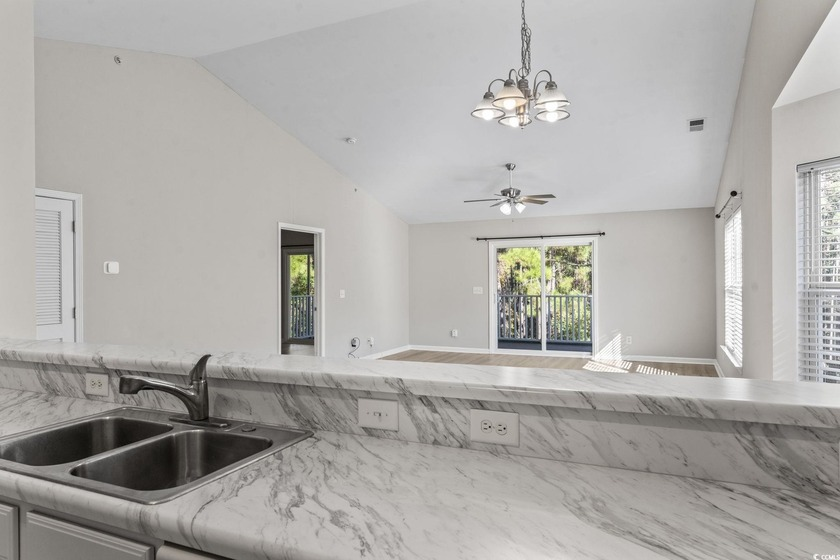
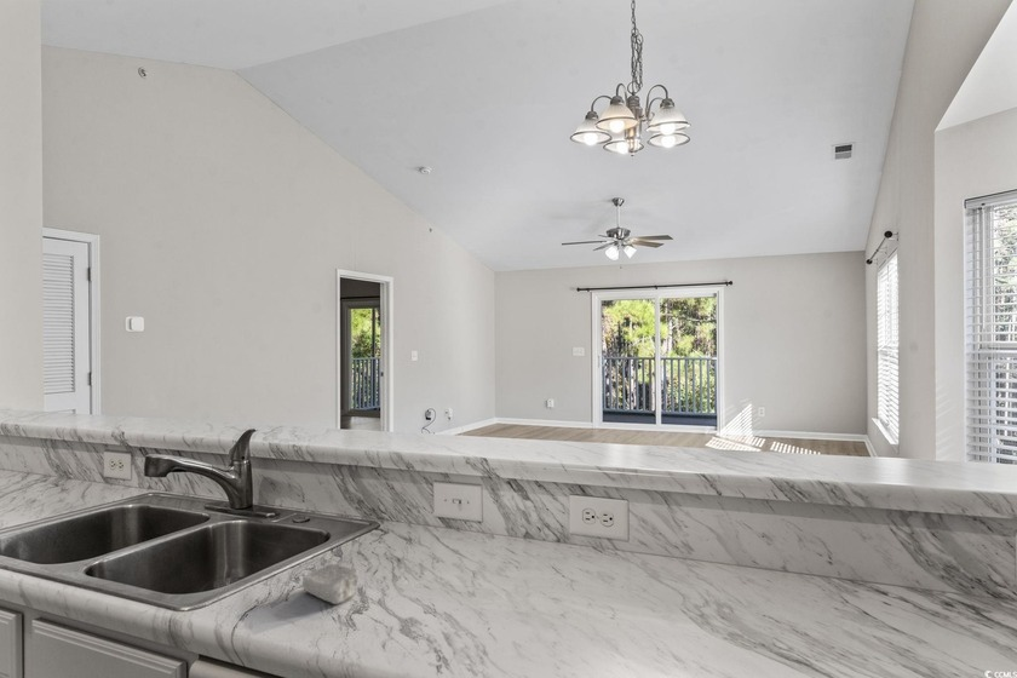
+ soap bar [301,562,360,605]
